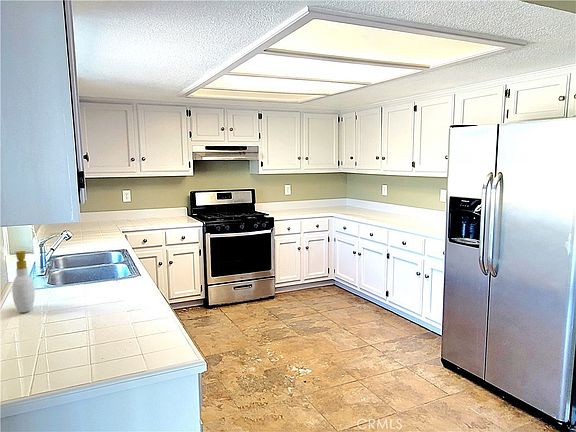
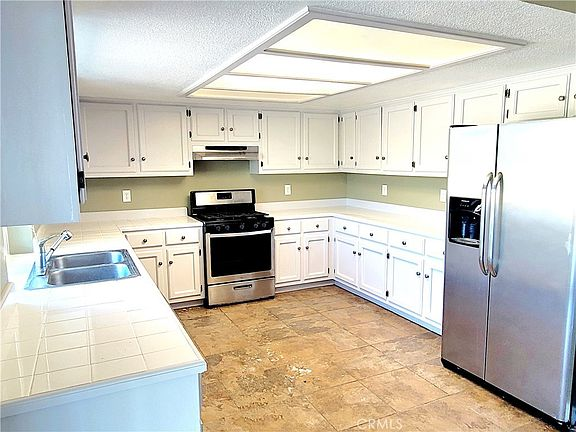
- soap bottle [11,250,36,314]
